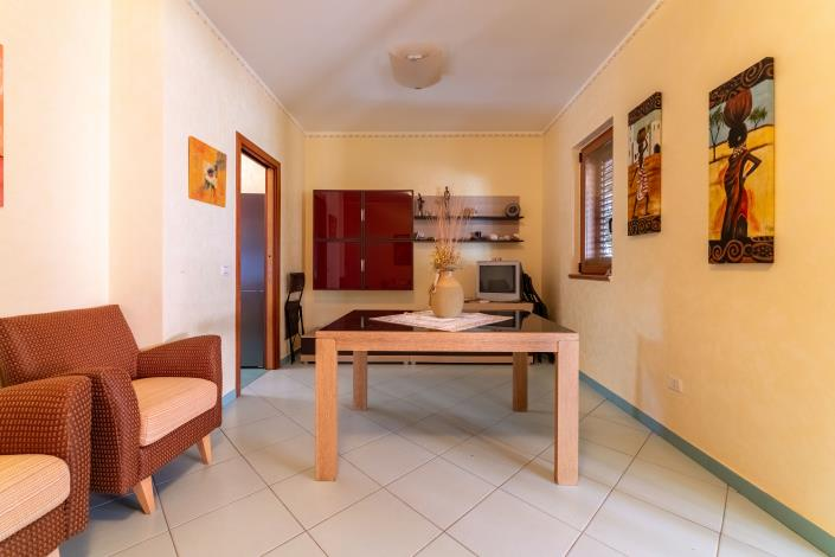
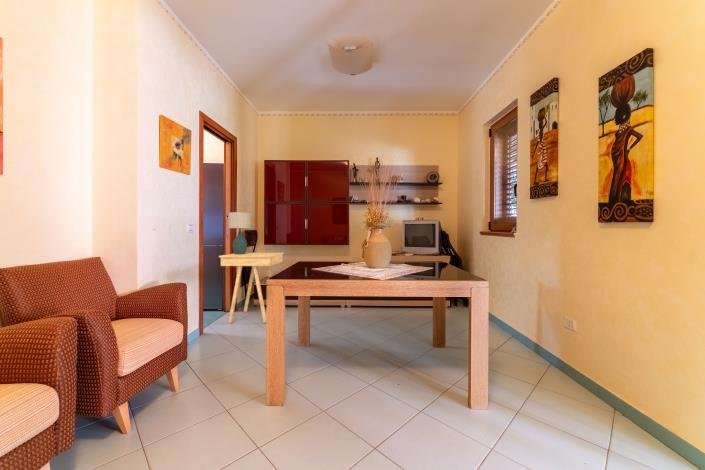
+ table lamp [227,211,252,254]
+ side table [218,252,285,324]
